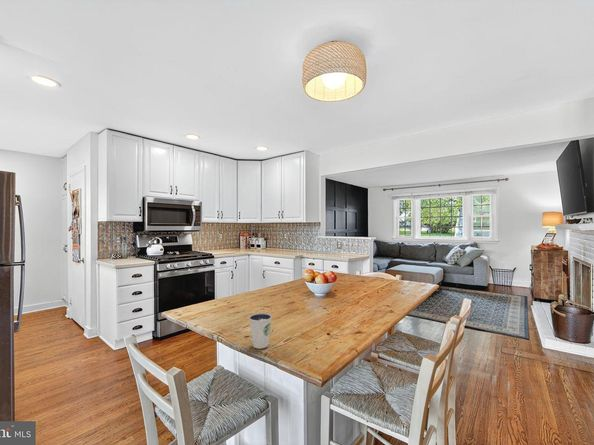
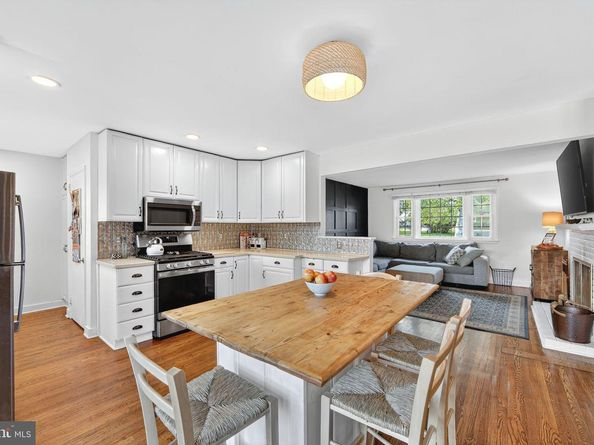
- dixie cup [248,312,273,350]
